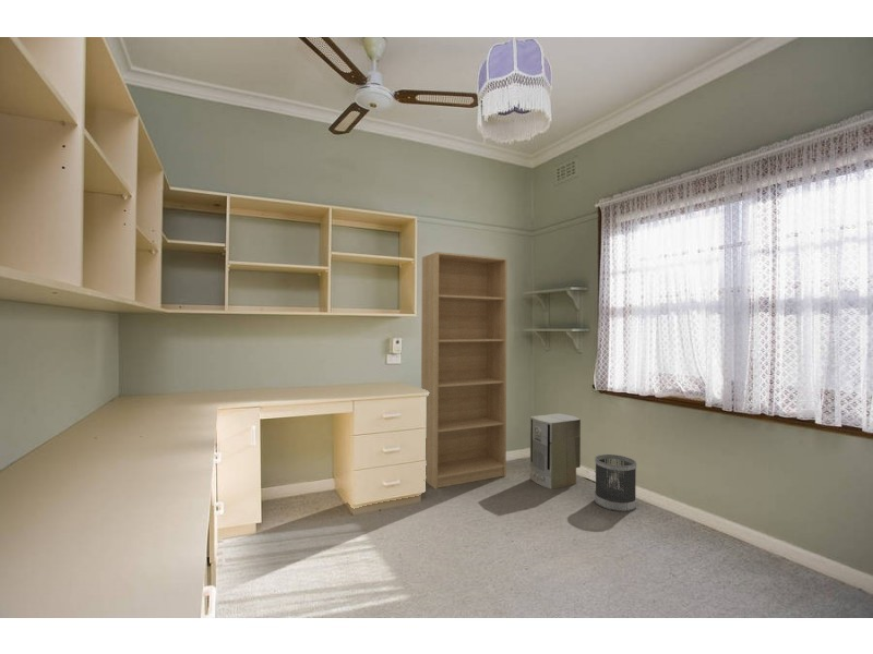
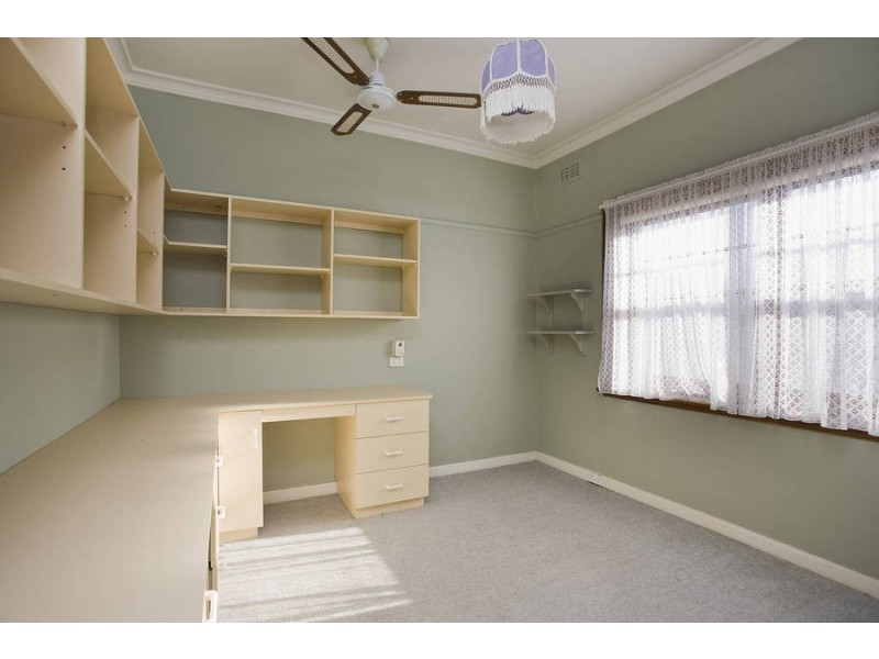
- air purifier [529,413,582,491]
- wastebasket [594,453,637,513]
- bookshelf [420,251,509,491]
